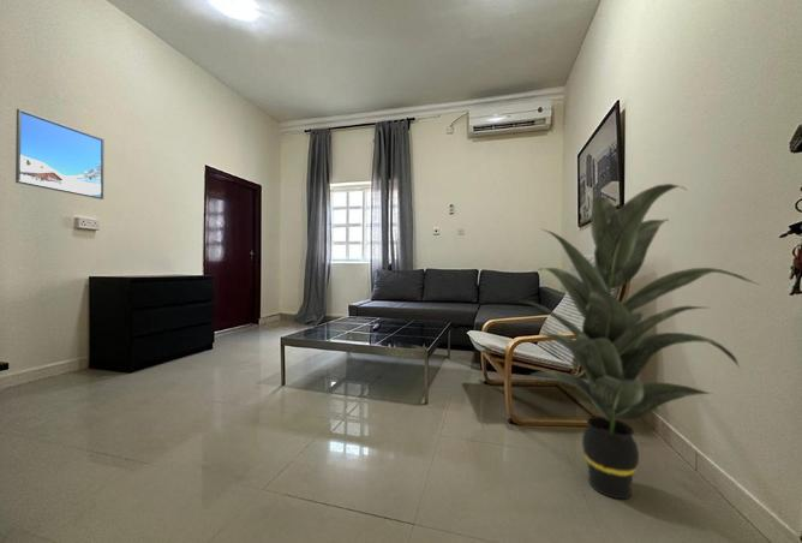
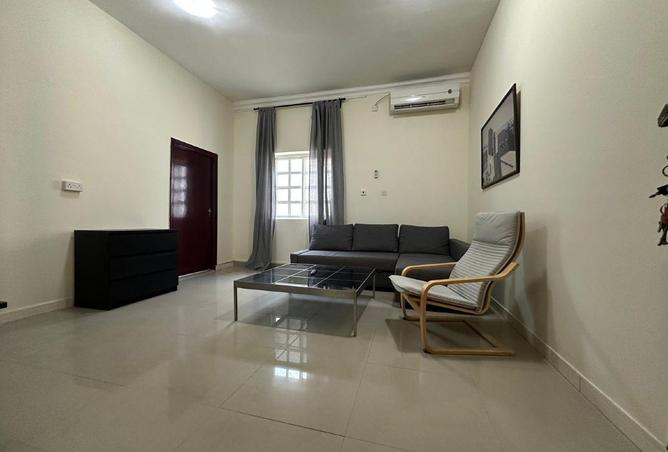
- indoor plant [517,183,761,500]
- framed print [14,108,106,201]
